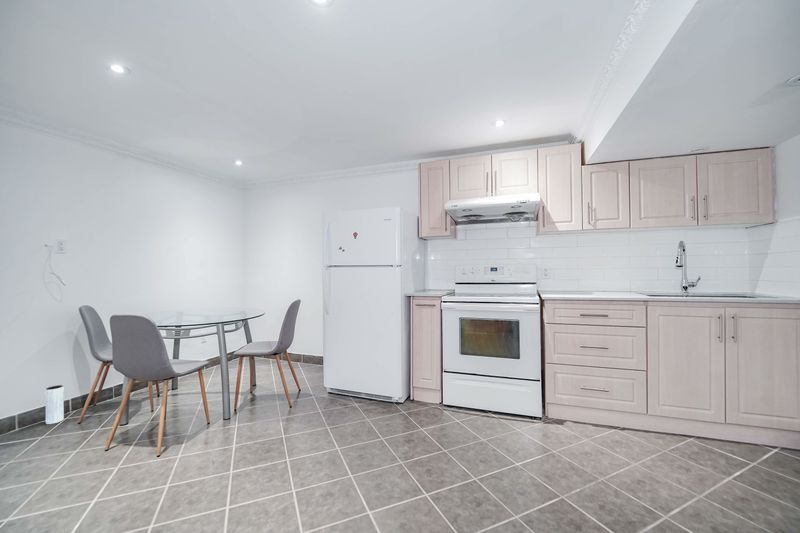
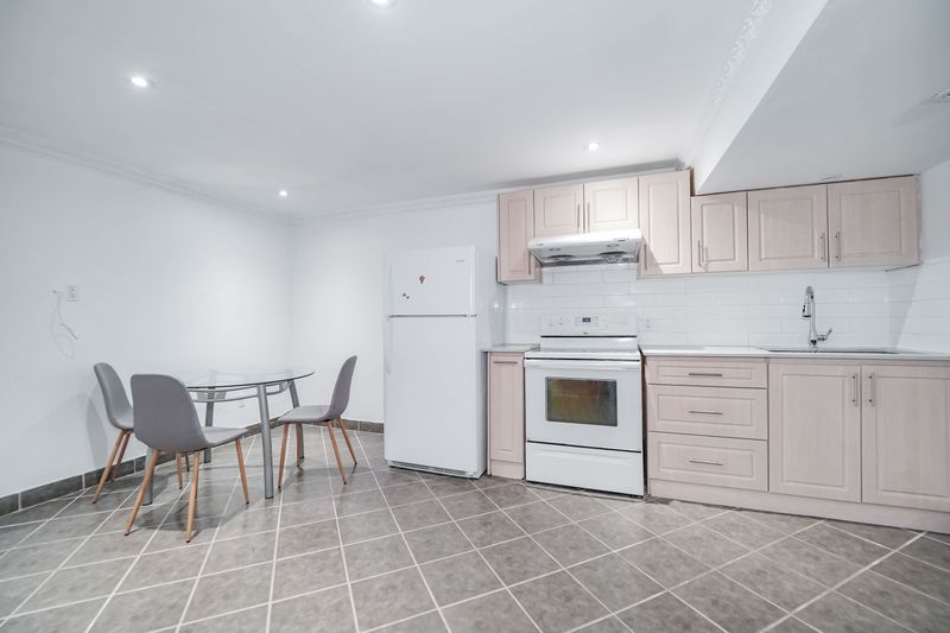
- vase [44,384,65,425]
